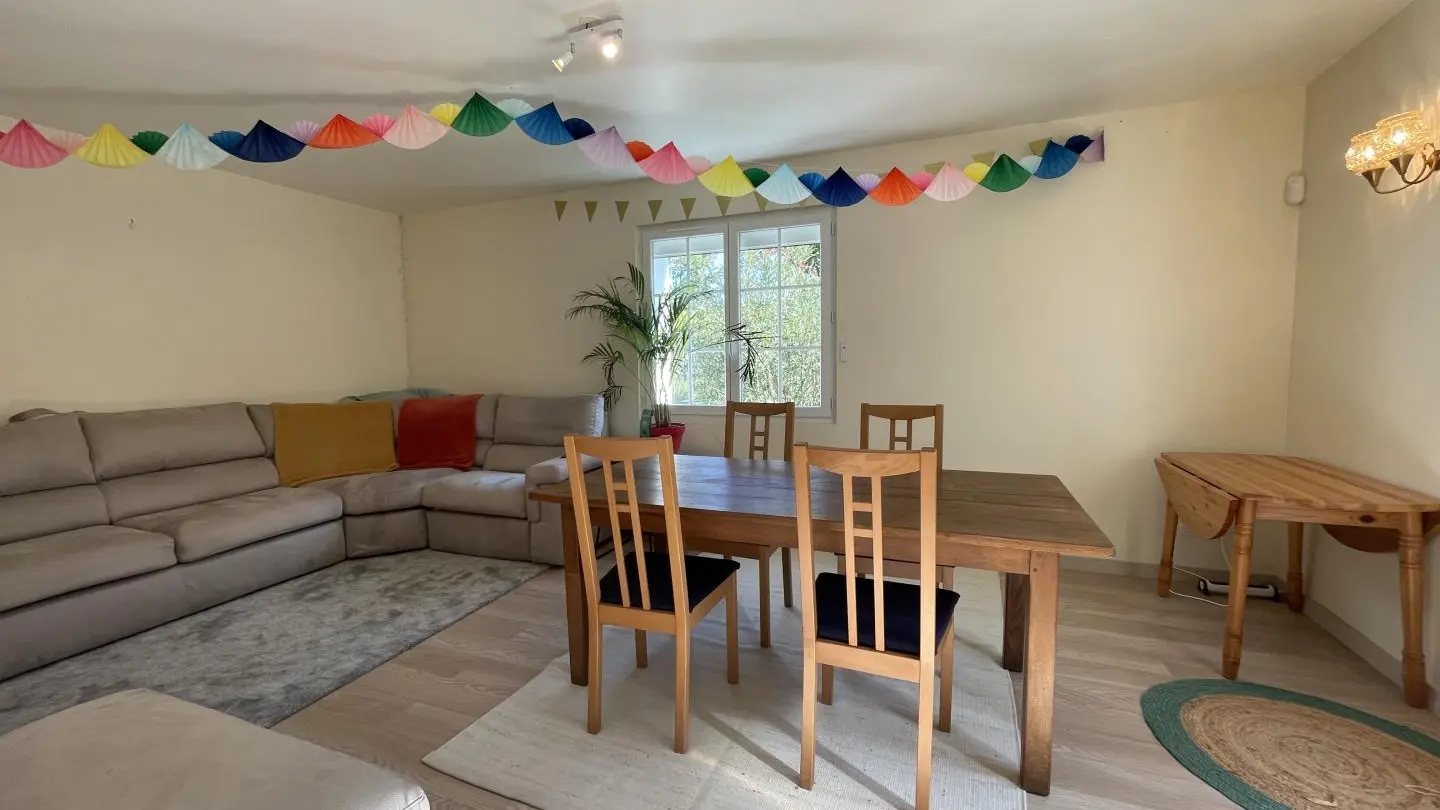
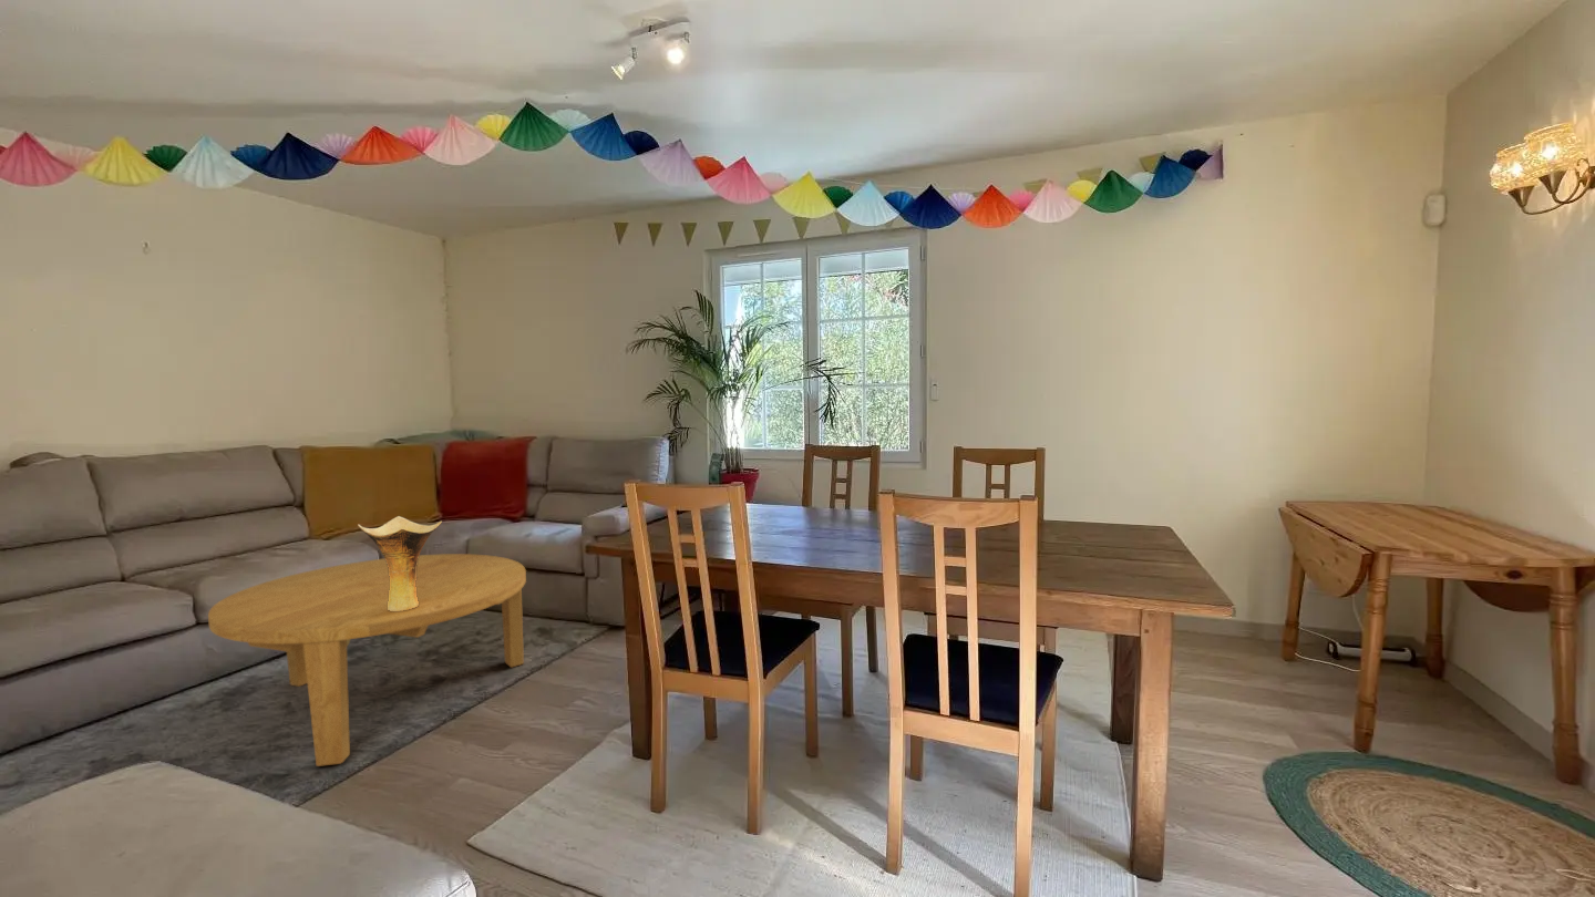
+ coffee table [207,553,527,767]
+ vase [357,515,443,611]
